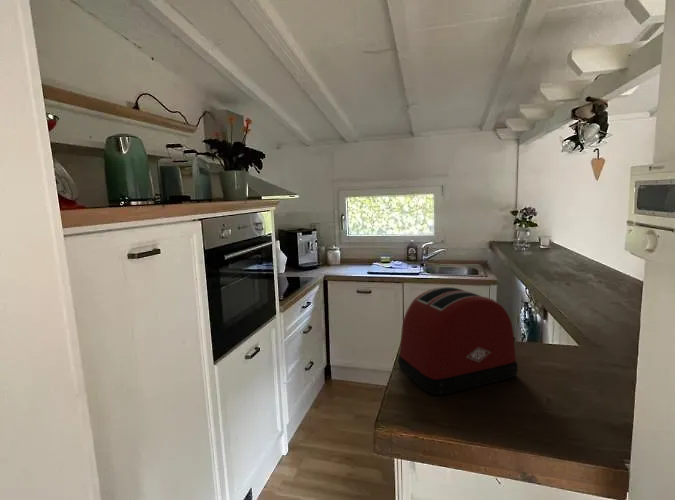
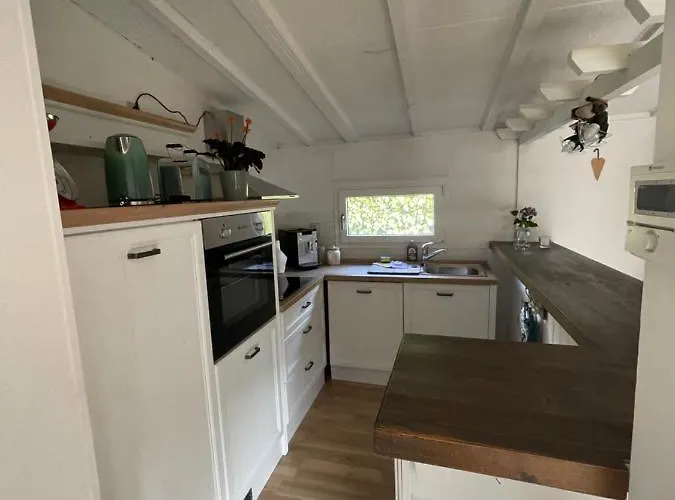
- toaster [397,286,519,396]
